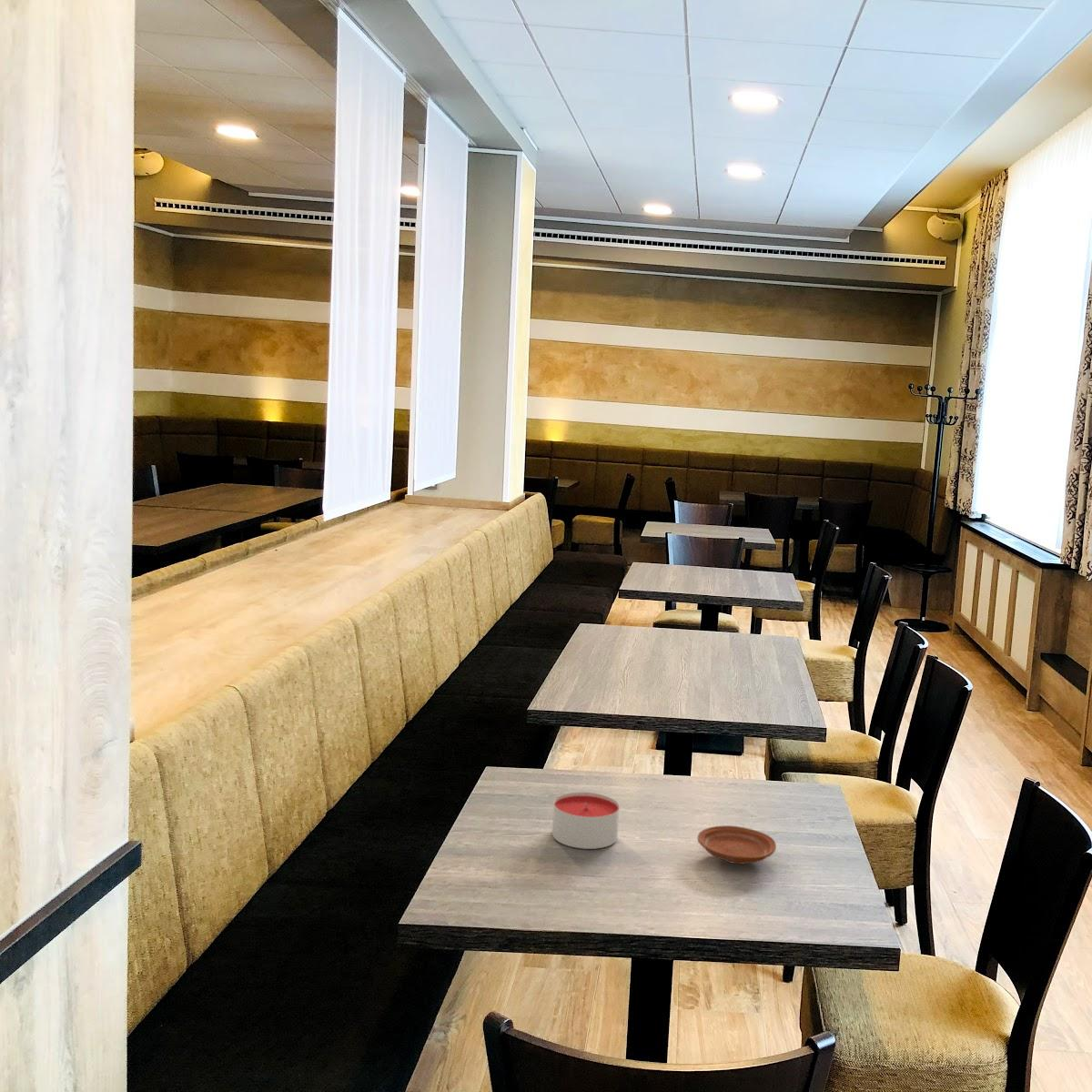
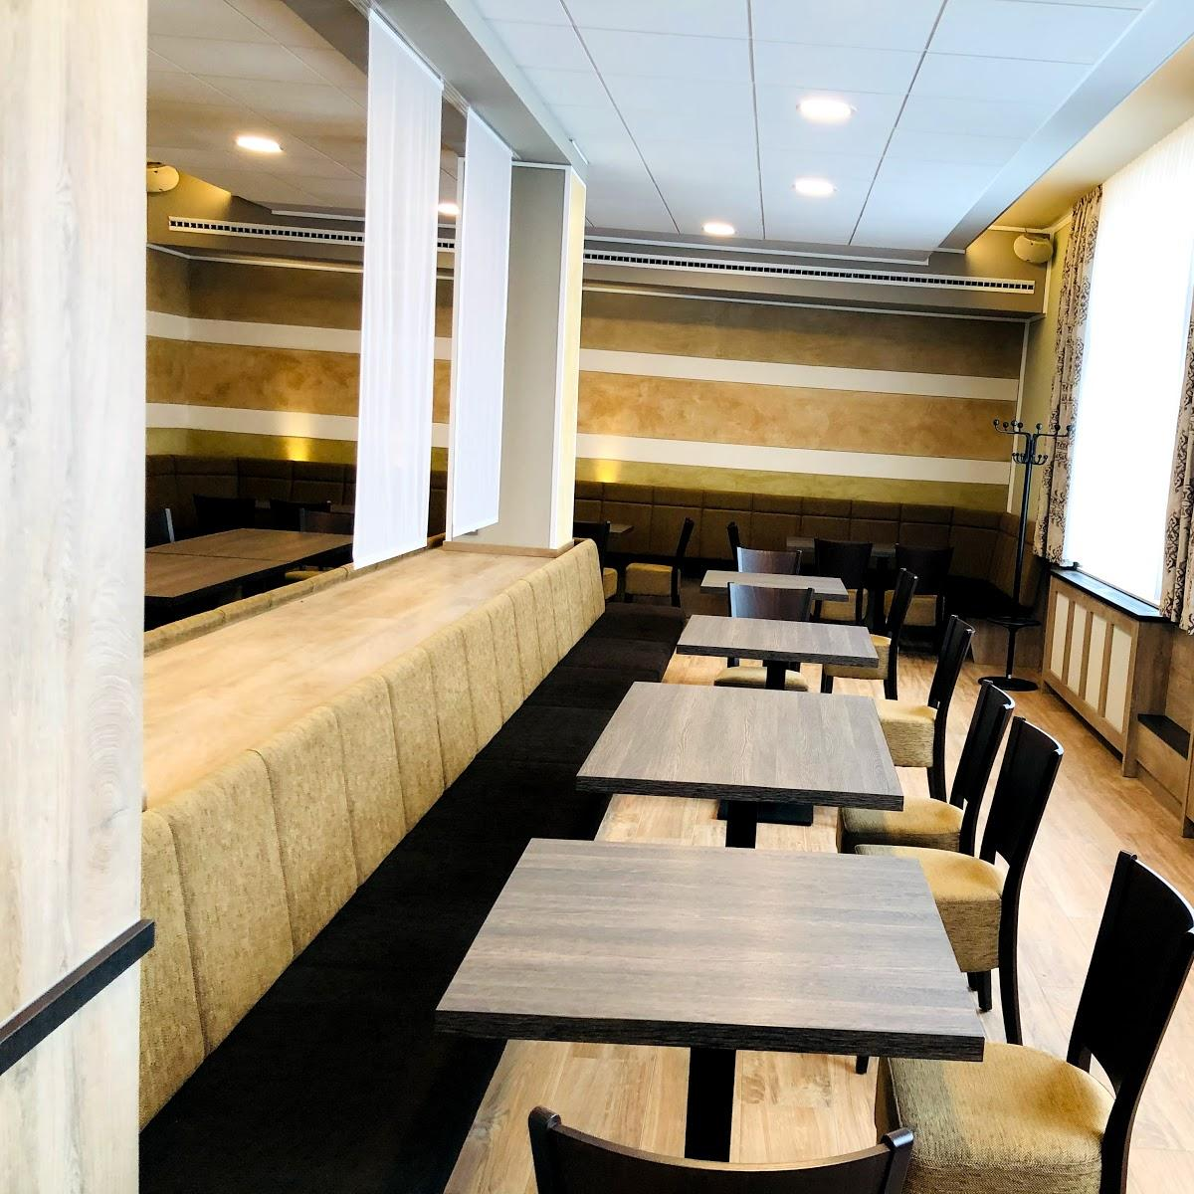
- plate [697,824,777,865]
- candle [551,792,621,850]
